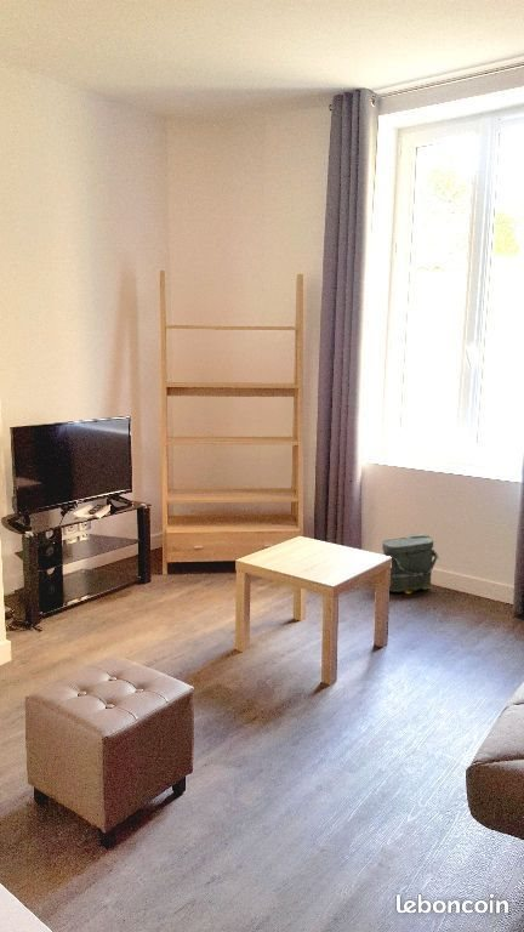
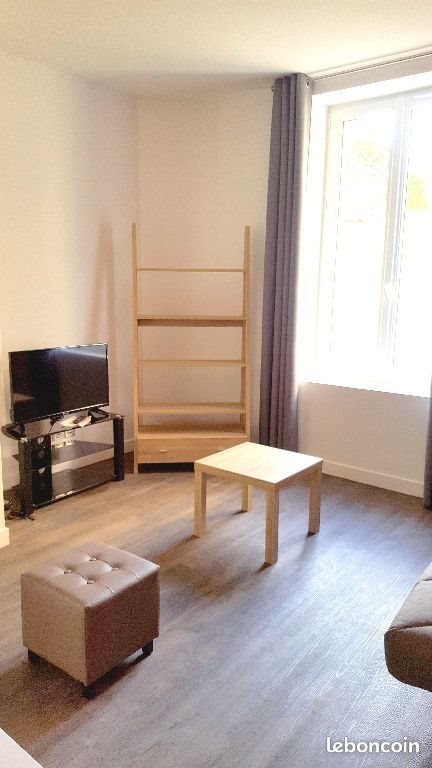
- bag [381,533,439,595]
